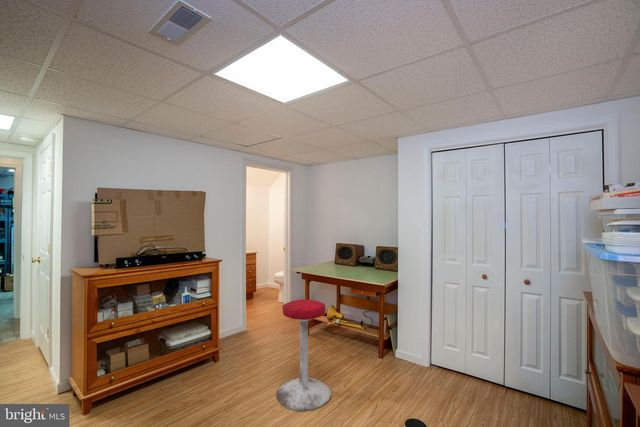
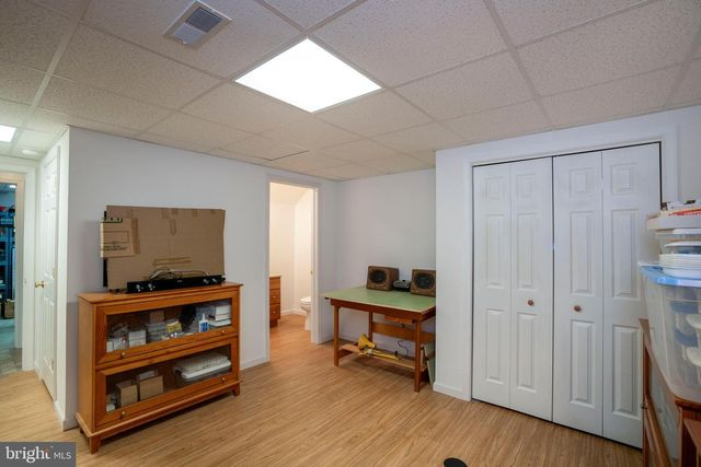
- stool [275,298,332,412]
